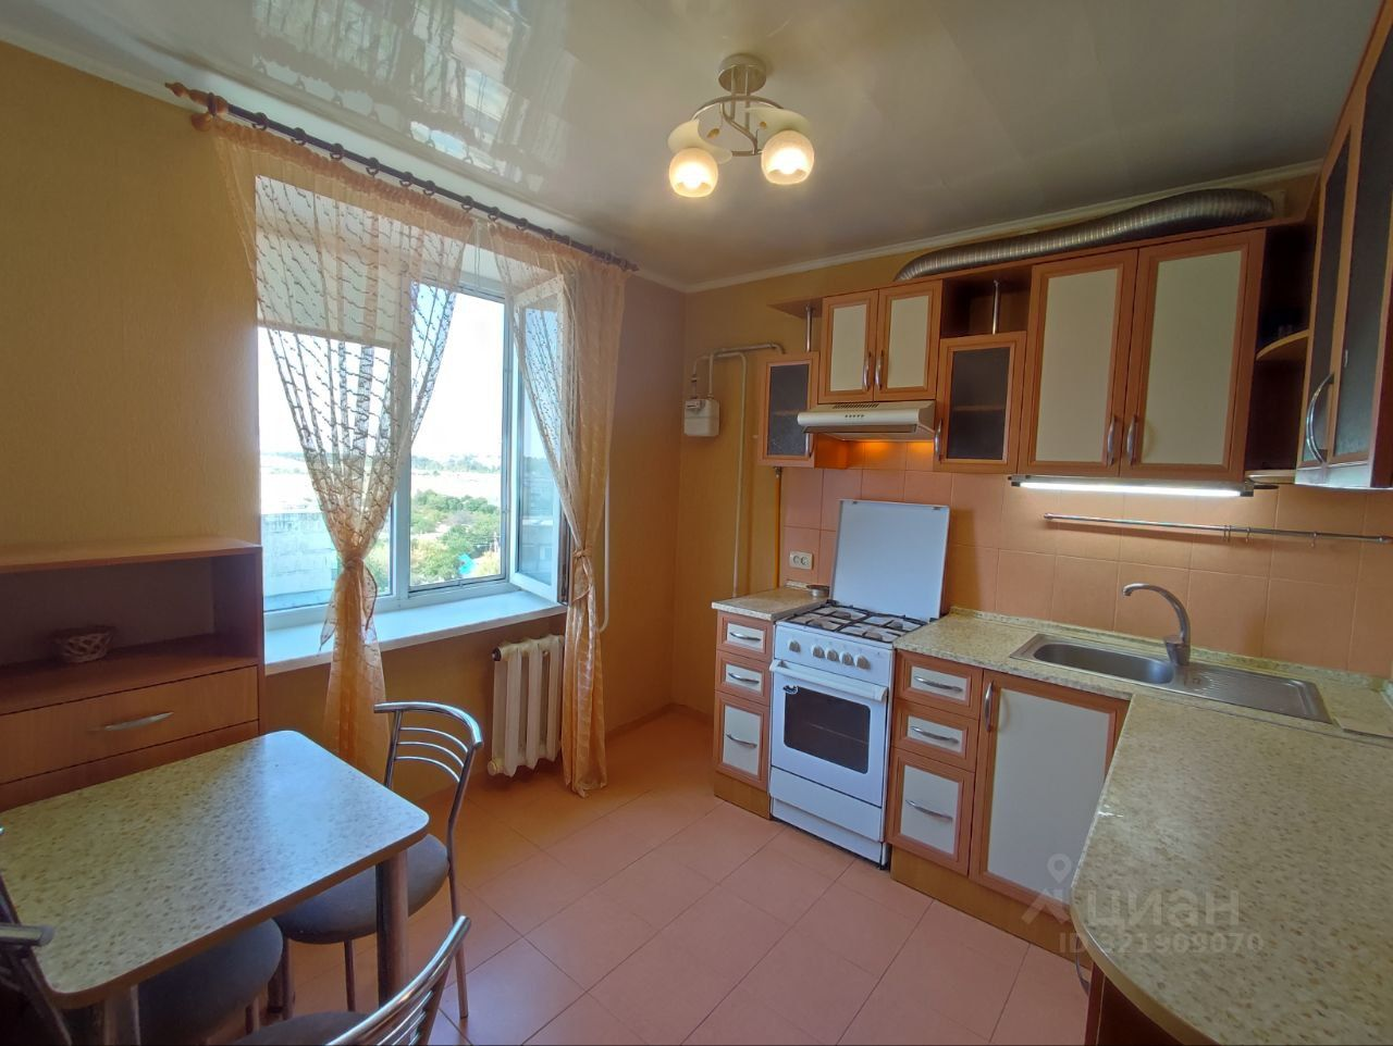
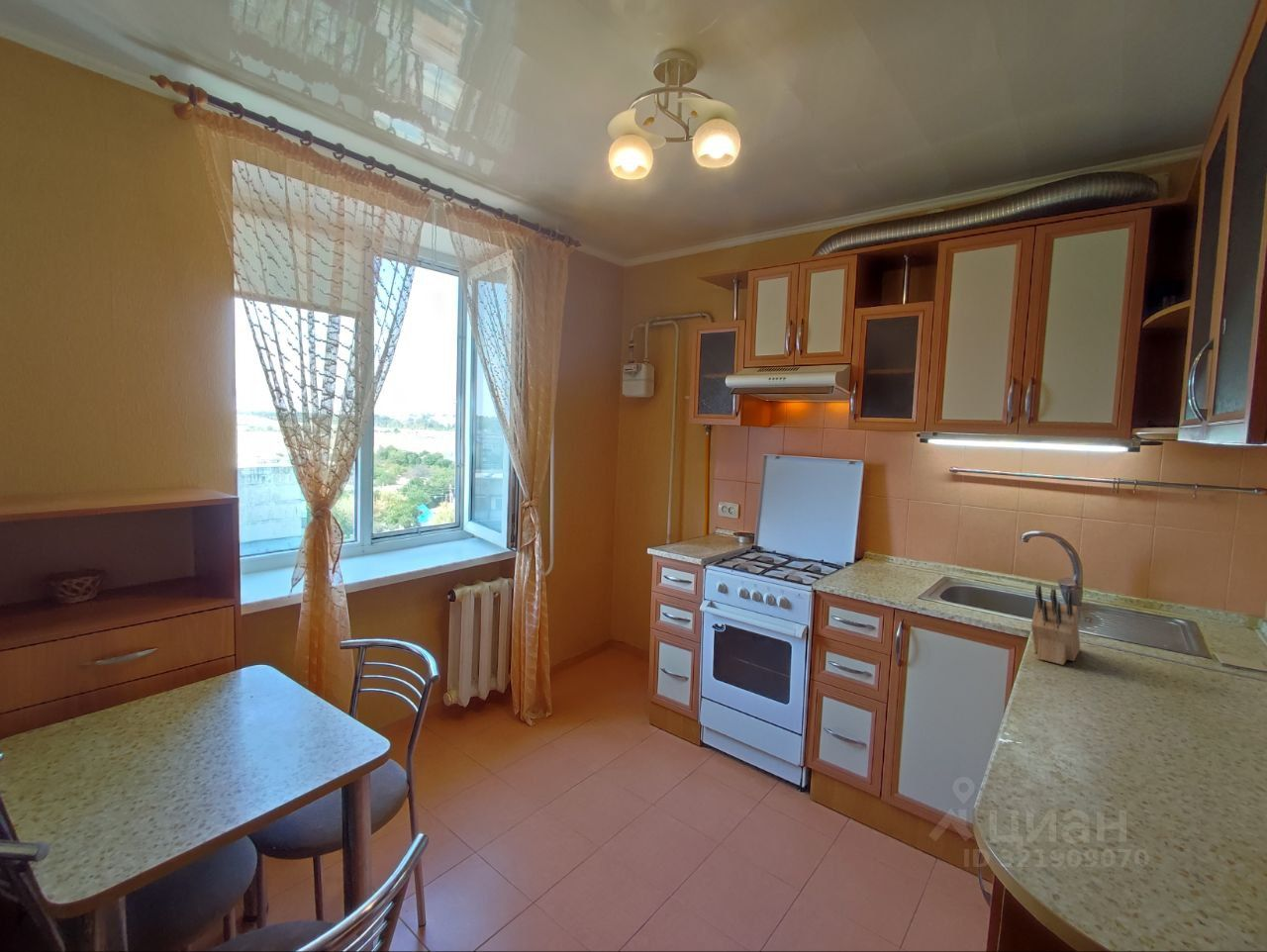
+ knife block [1030,584,1081,666]
